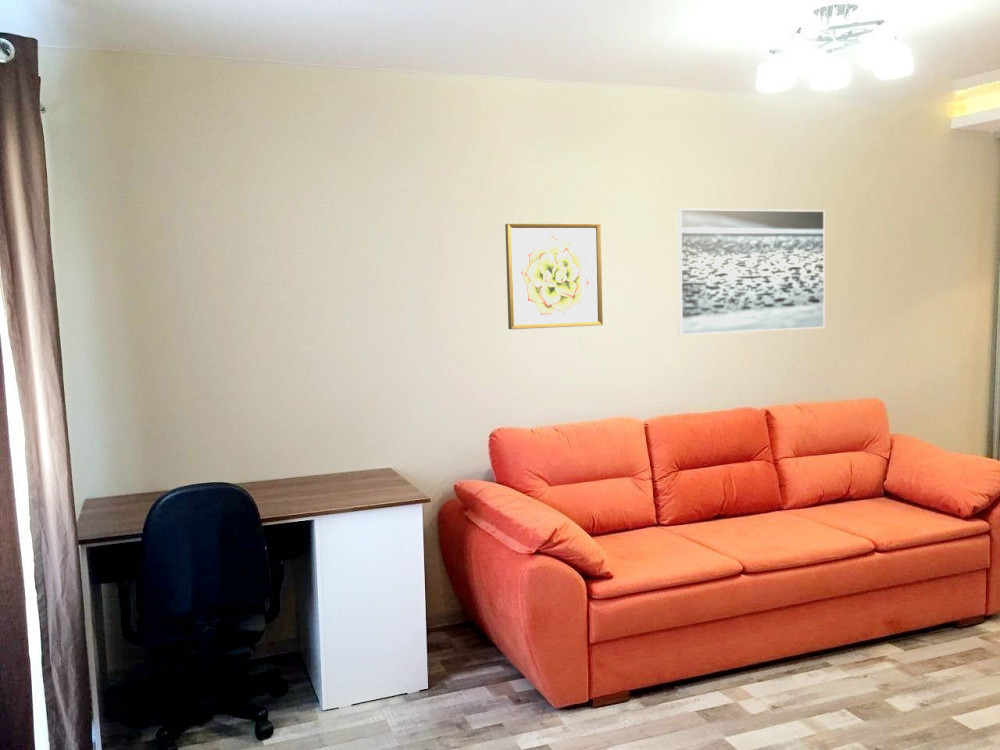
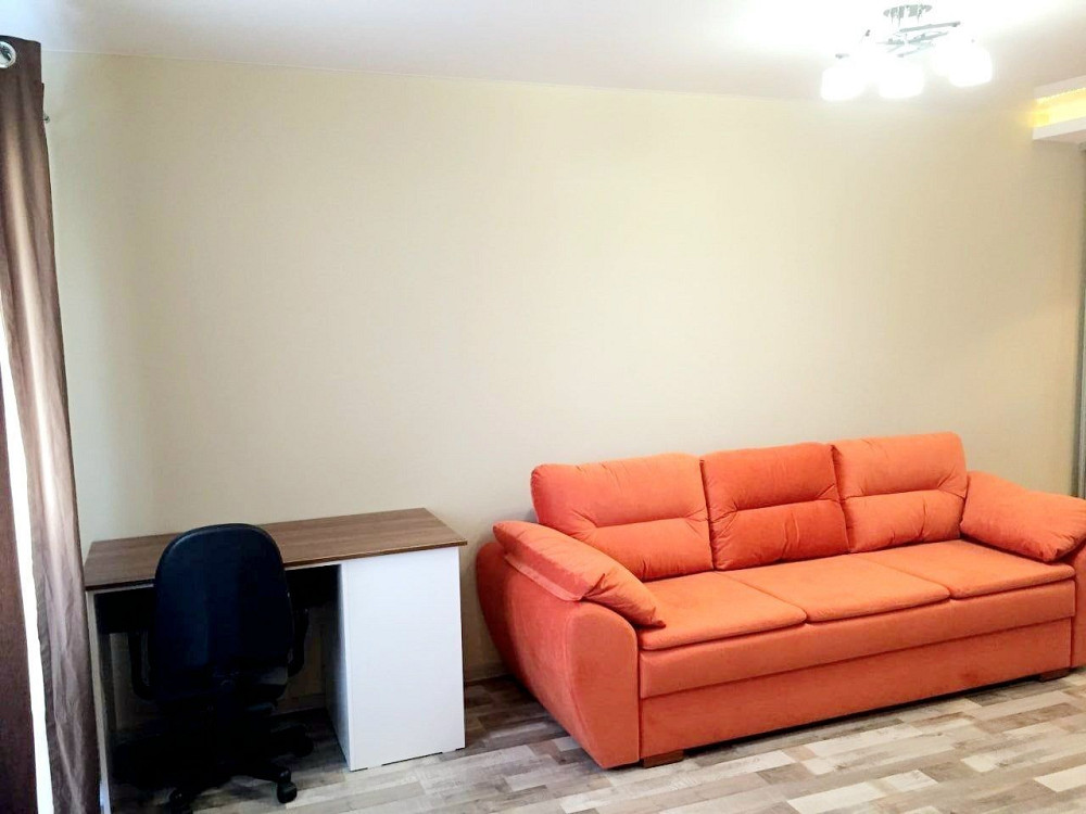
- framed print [675,207,826,336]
- wall art [504,223,604,330]
